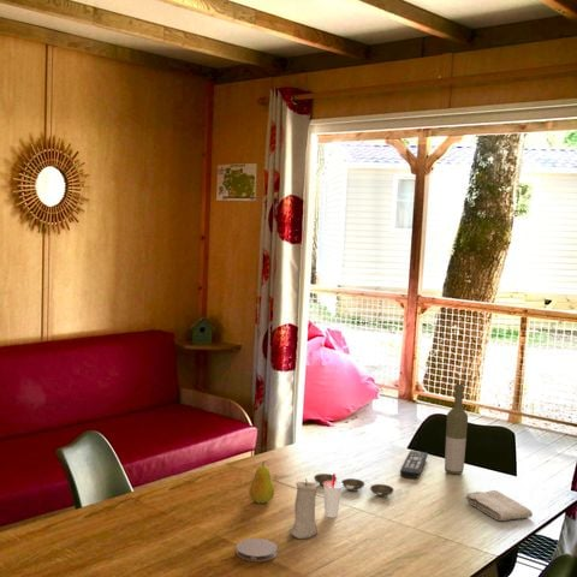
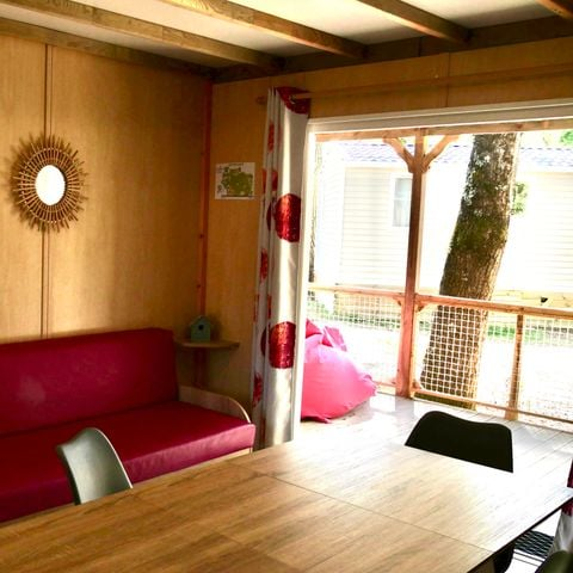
- candle [288,478,319,540]
- cup [322,472,343,519]
- washcloth [464,489,534,522]
- bottle [444,383,469,475]
- fruit [248,460,275,505]
- bowl [313,472,395,498]
- coaster [236,537,279,563]
- remote control [399,450,429,480]
